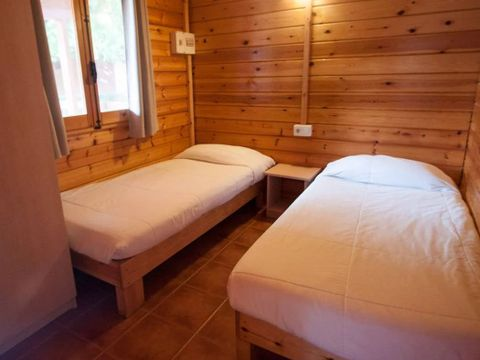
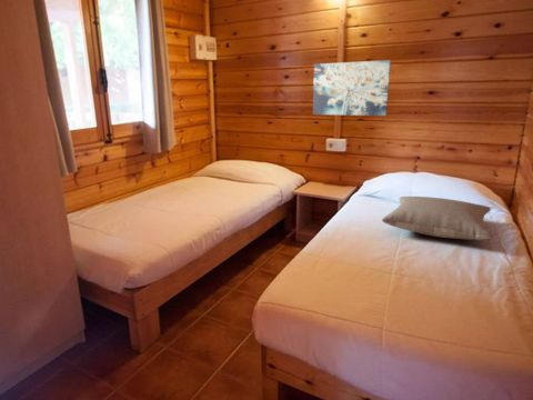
+ pillow [381,196,493,241]
+ wall art [312,59,392,117]
